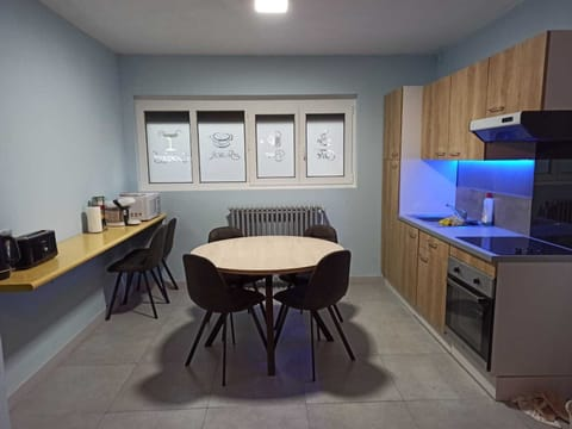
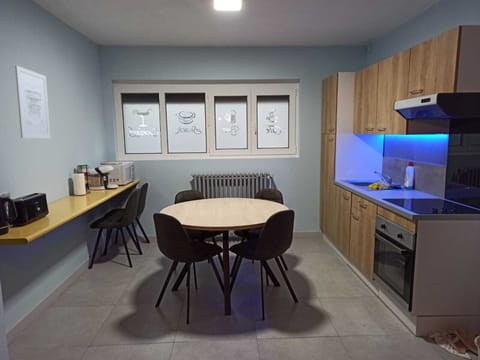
+ wall art [14,65,51,140]
